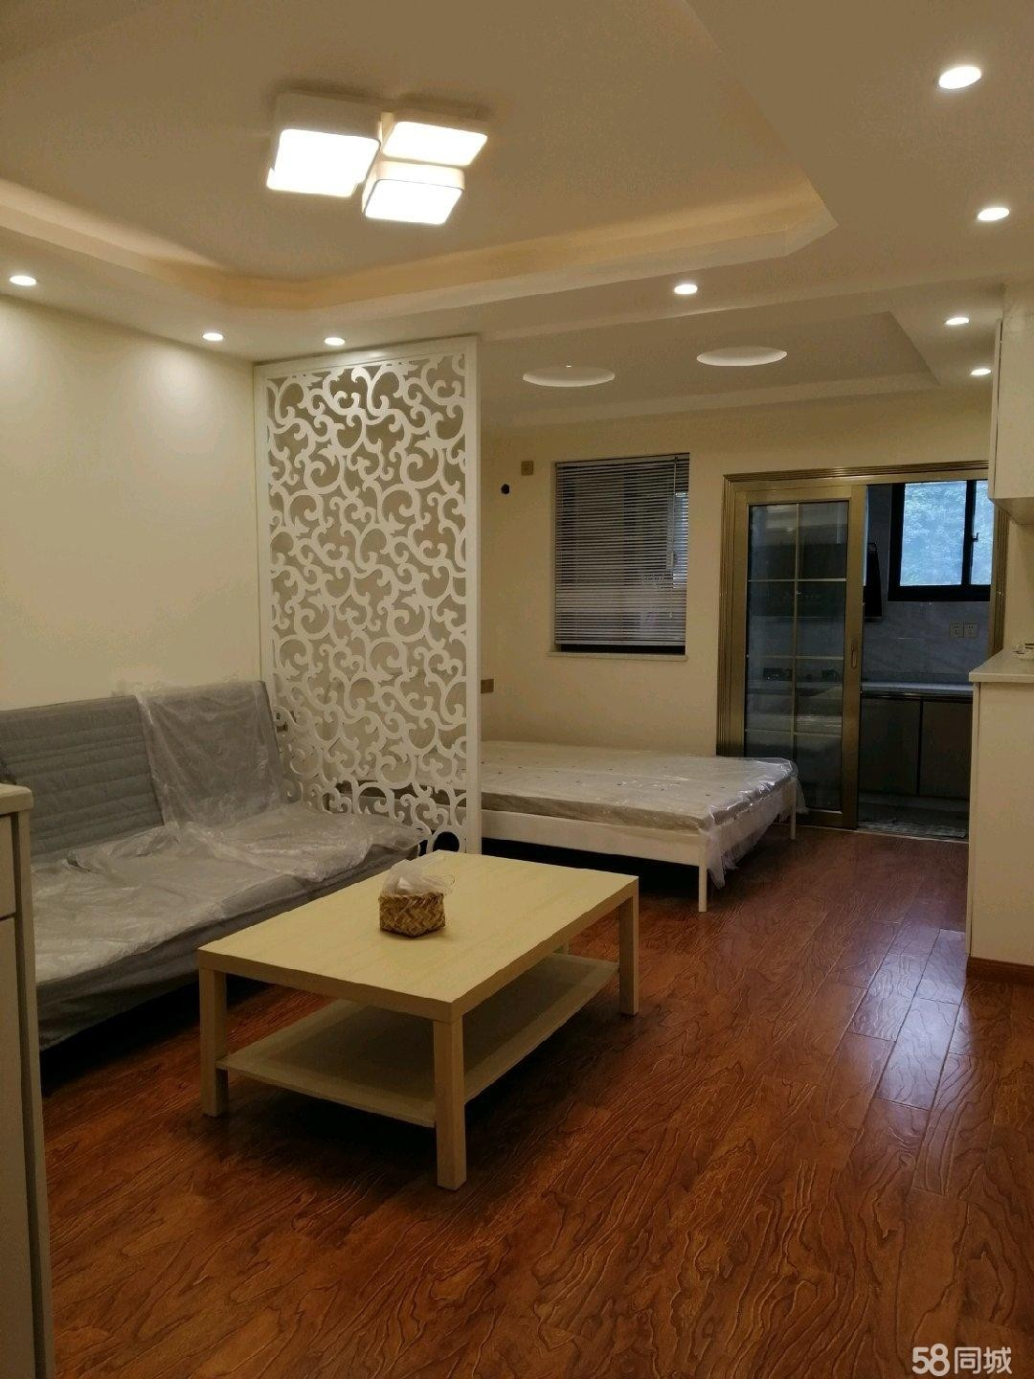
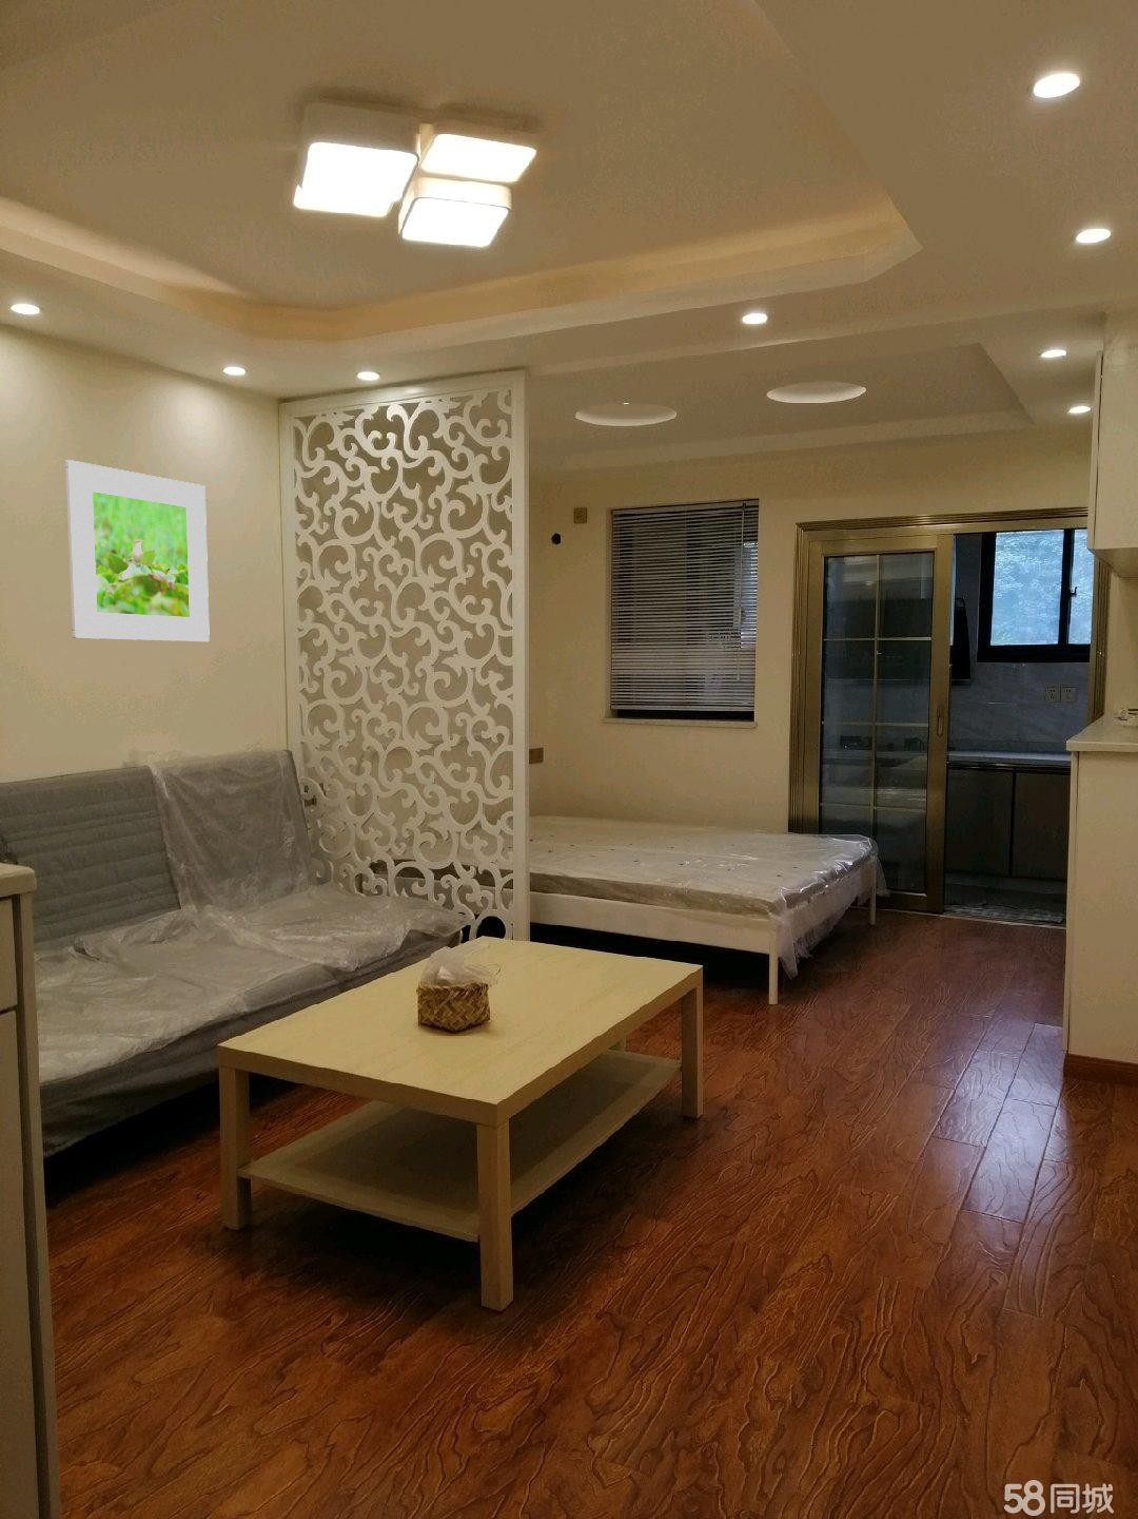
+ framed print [65,459,210,642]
